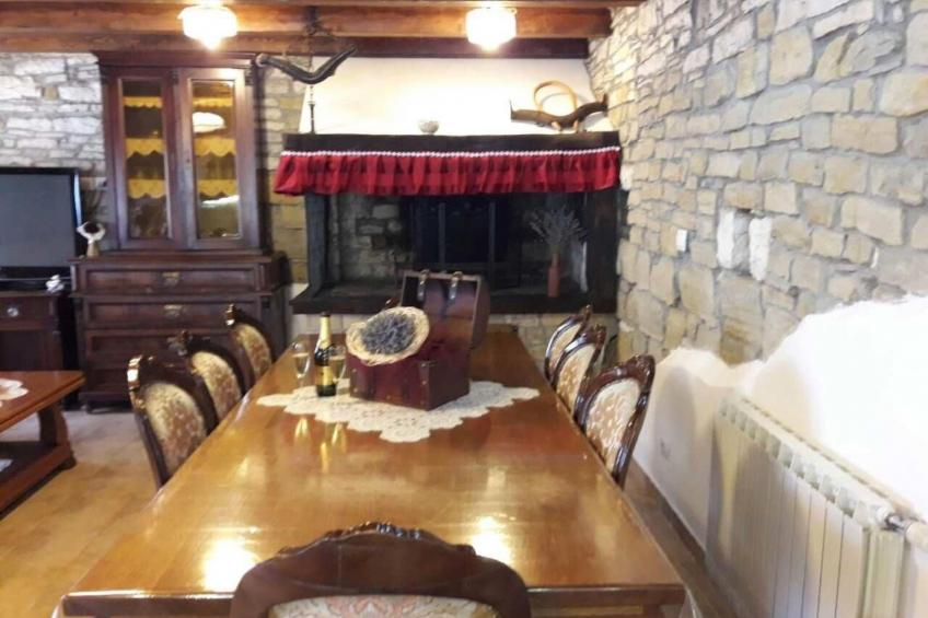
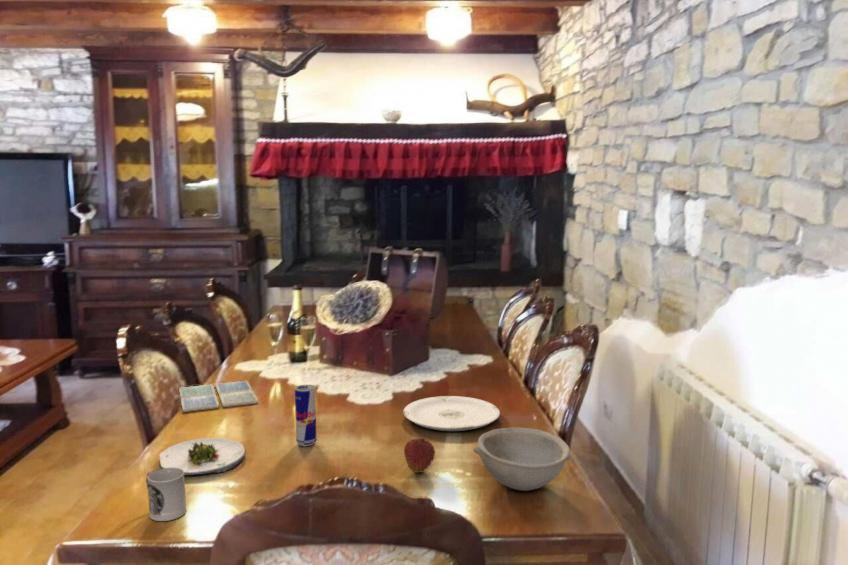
+ salad plate [158,437,246,477]
+ cup [145,468,187,522]
+ plate [402,395,501,432]
+ bowl [472,427,573,492]
+ fruit [403,437,436,474]
+ beverage can [294,384,317,447]
+ drink coaster [178,380,259,413]
